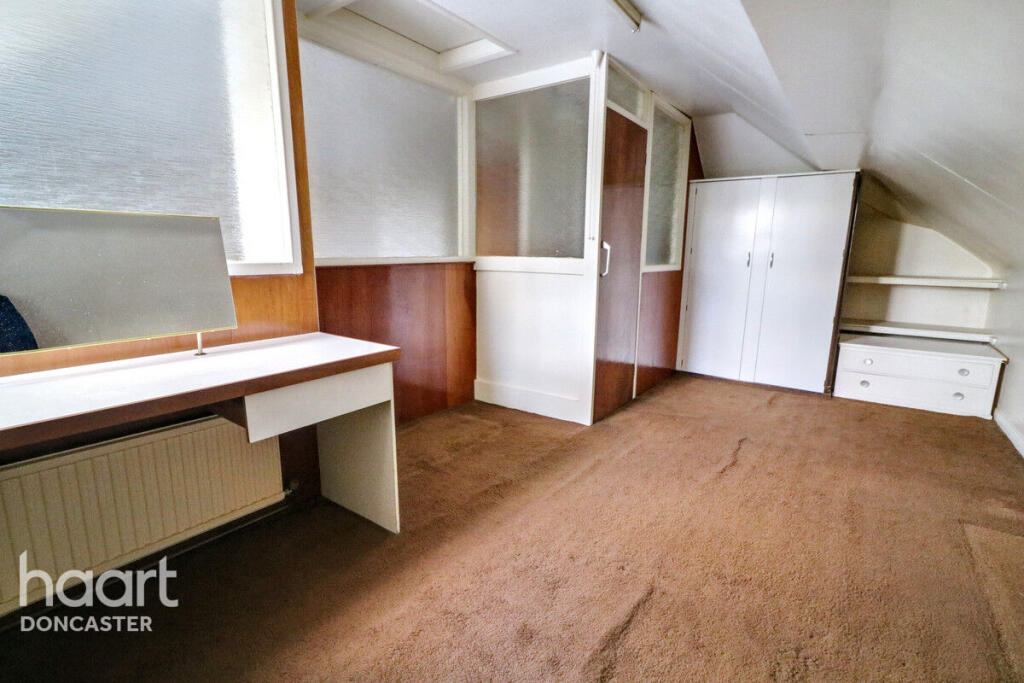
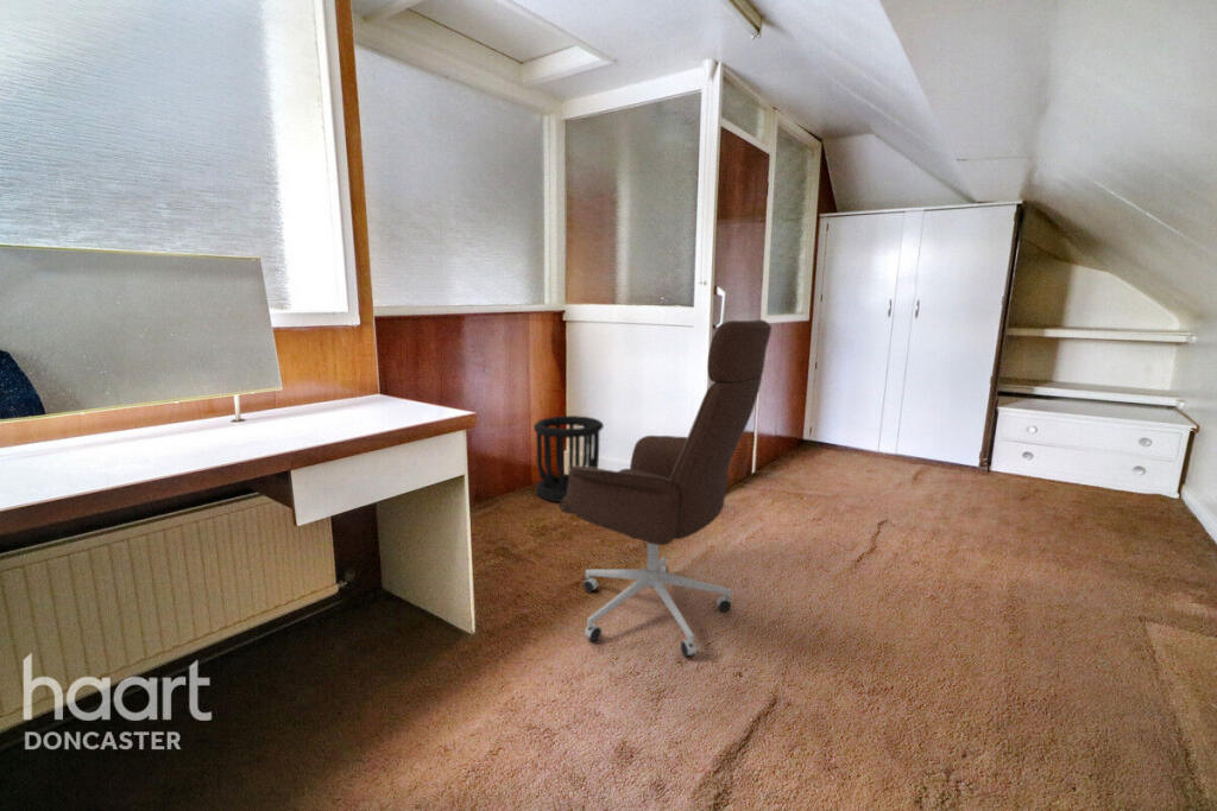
+ wastebasket [532,414,605,503]
+ office chair [557,318,773,658]
